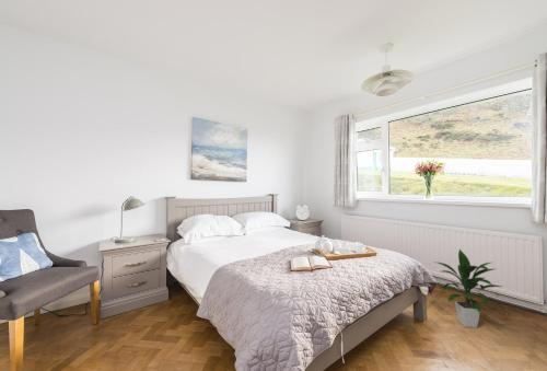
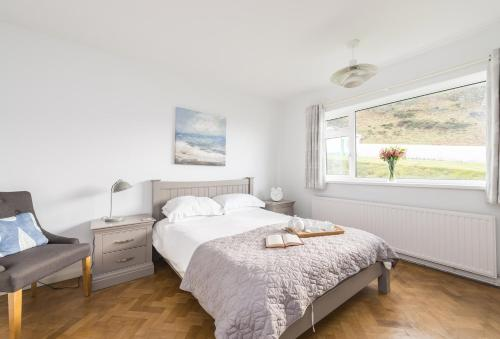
- indoor plant [433,248,507,329]
